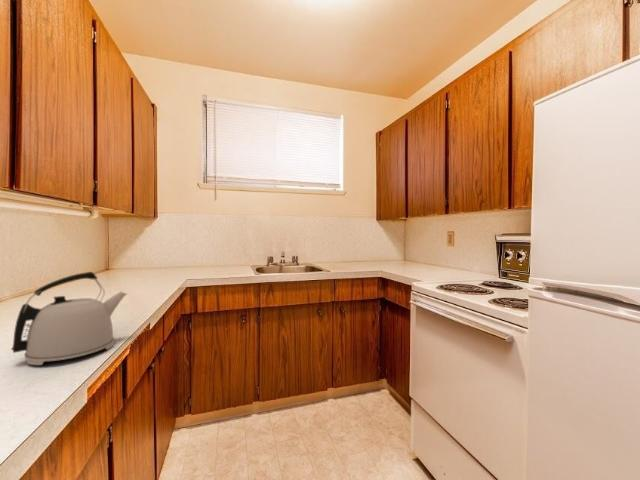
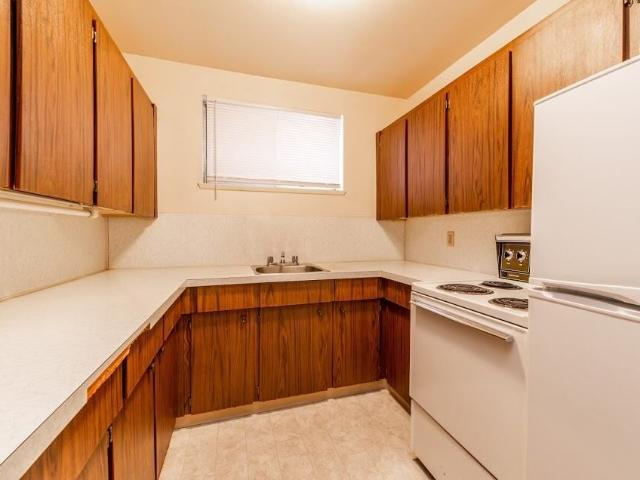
- kettle [10,271,128,366]
